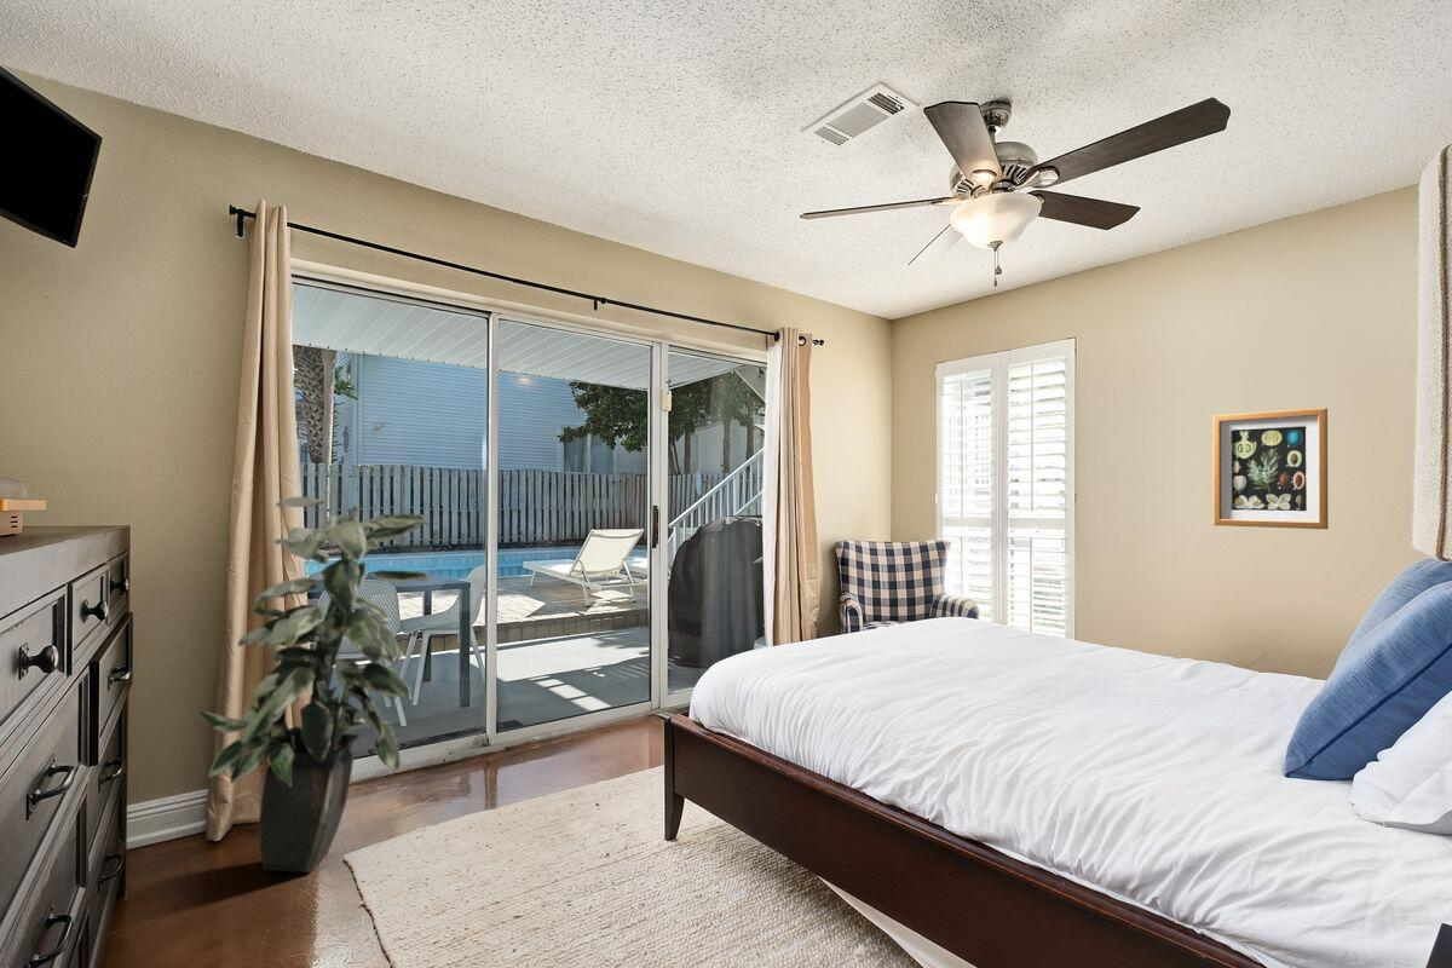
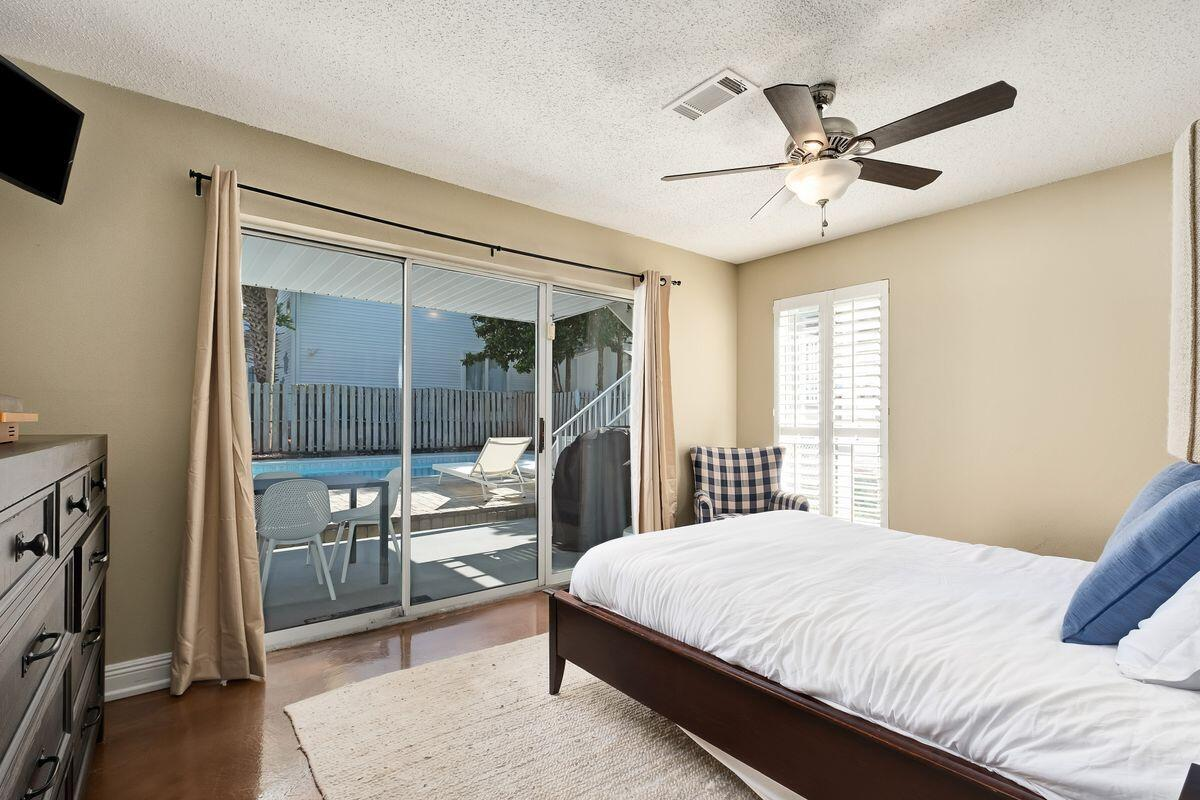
- wall art [1211,407,1330,530]
- indoor plant [196,495,431,874]
